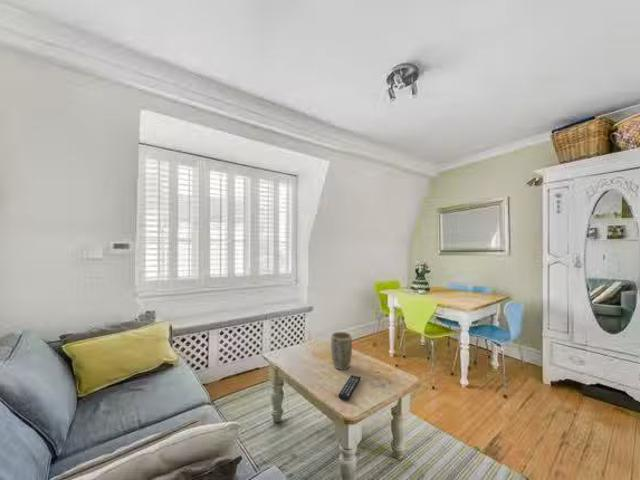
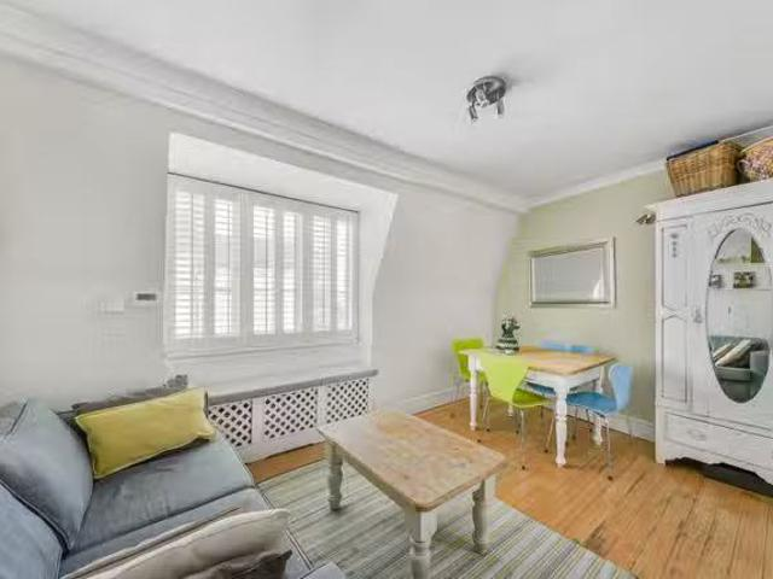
- plant pot [330,331,353,371]
- remote control [338,374,362,402]
